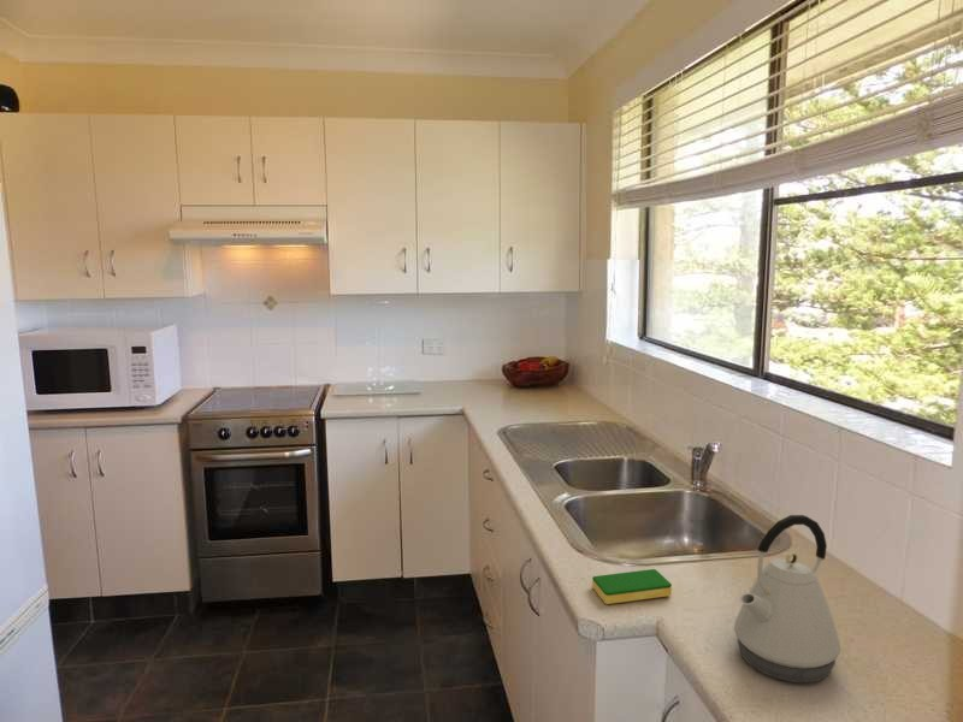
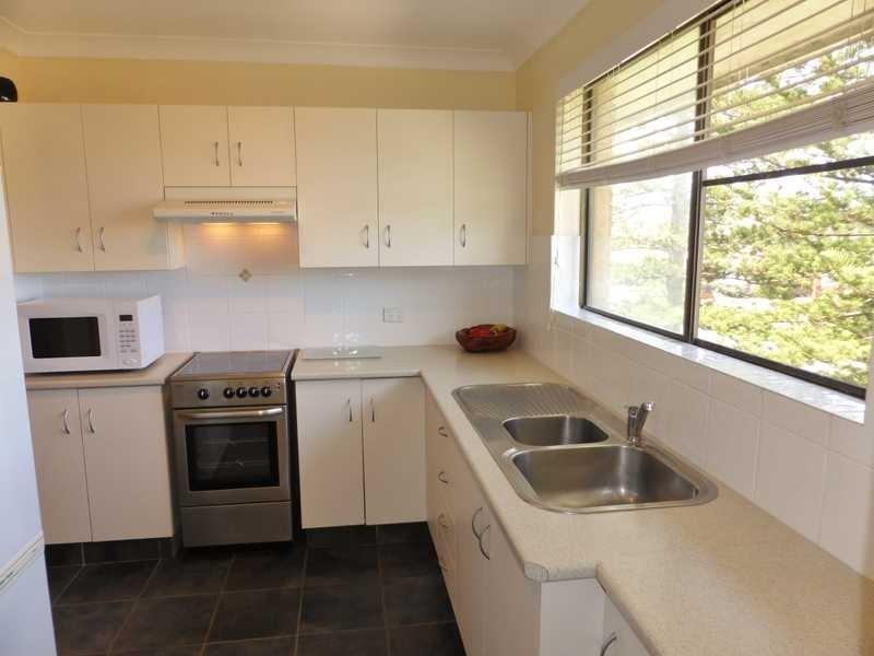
- kettle [733,514,841,683]
- dish sponge [591,568,673,605]
